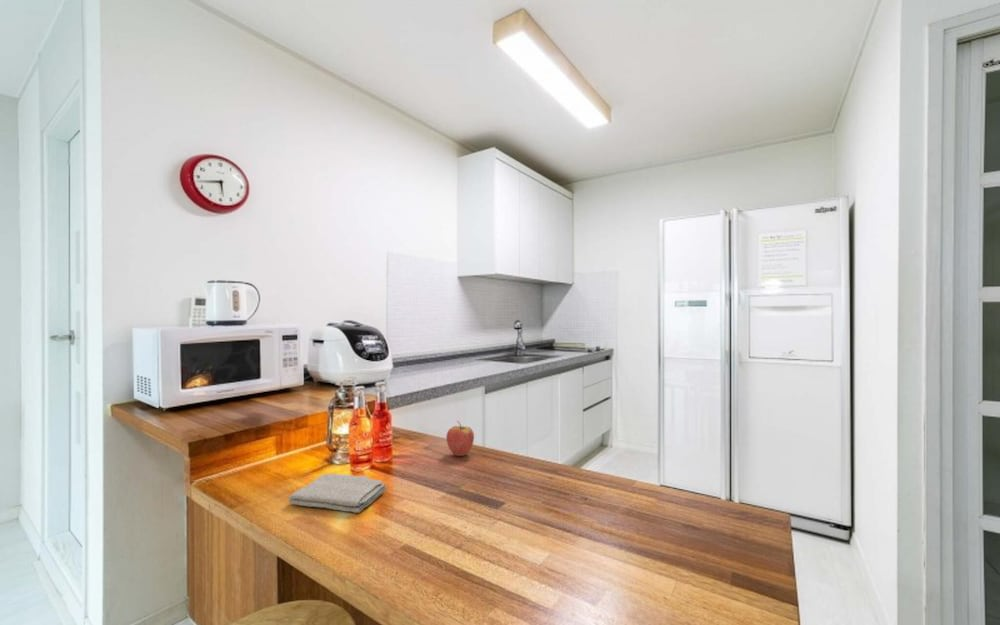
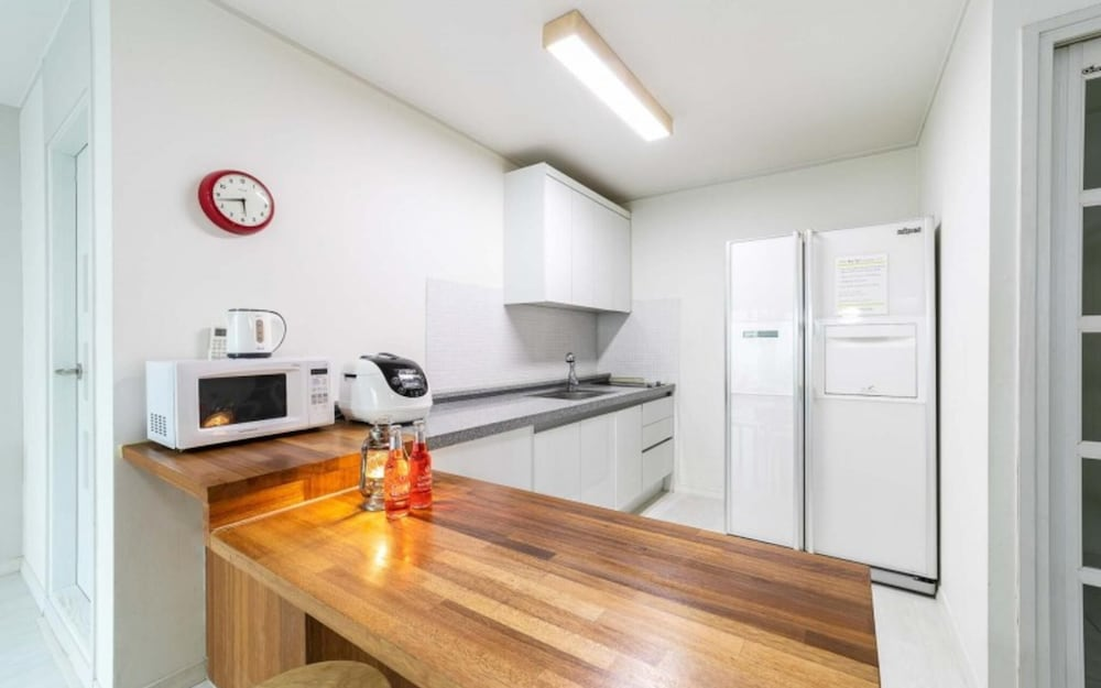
- fruit [445,420,475,457]
- washcloth [288,472,387,514]
